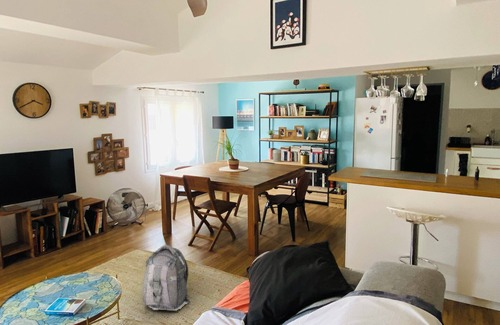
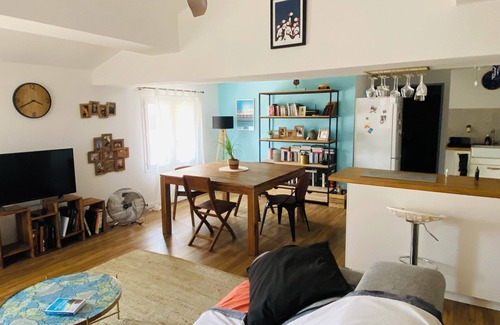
- backpack [141,244,191,312]
